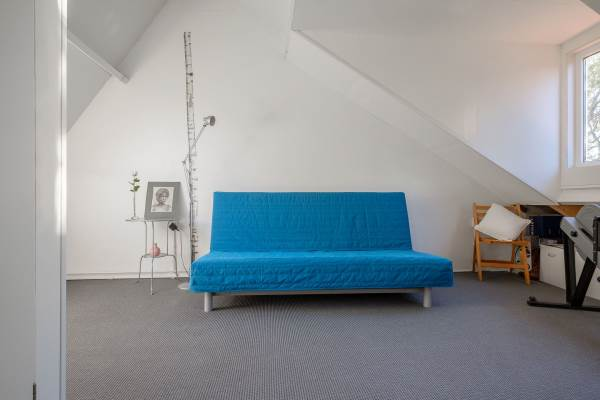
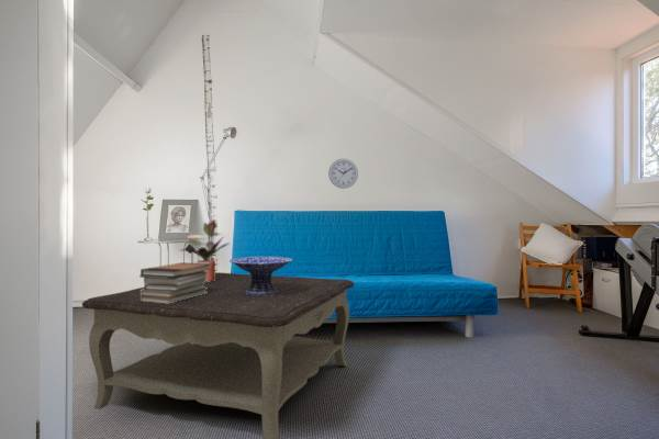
+ wall clock [327,158,359,190]
+ potted plant [179,218,232,282]
+ book stack [138,261,212,304]
+ coffee table [81,271,356,439]
+ decorative bowl [228,256,293,296]
